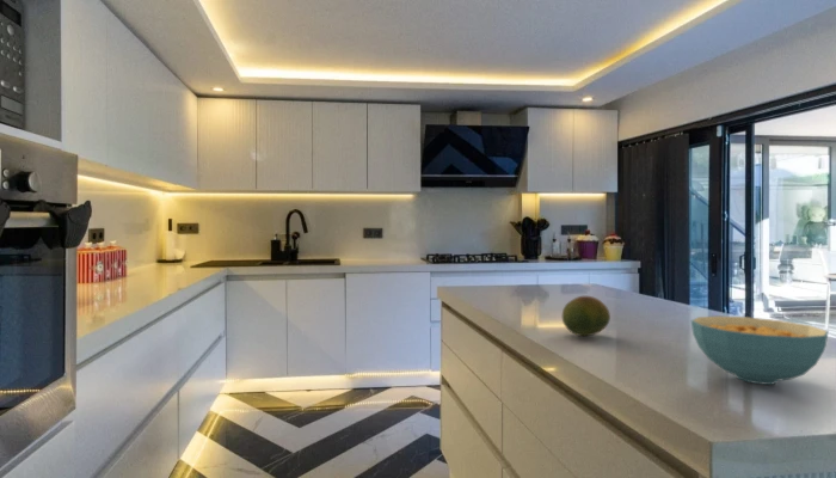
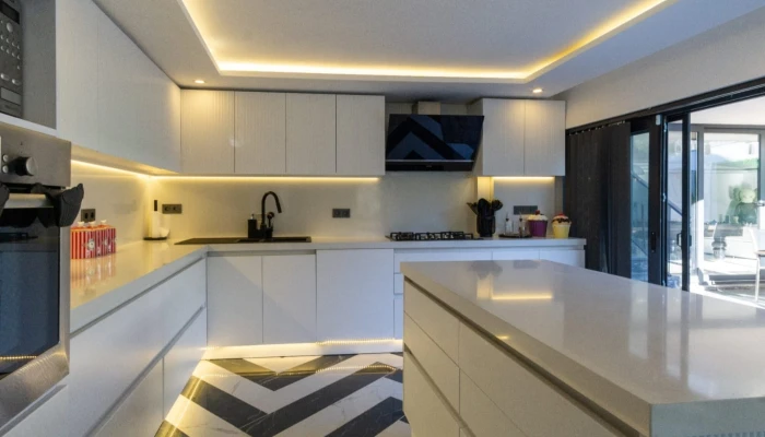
- cereal bowl [690,314,830,386]
- fruit [561,295,611,337]
